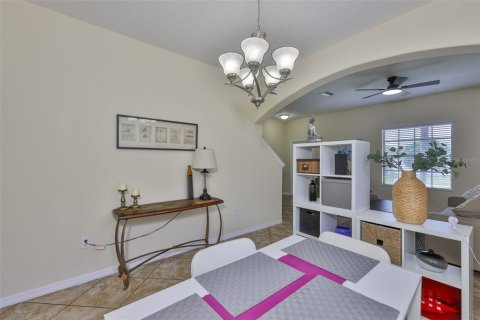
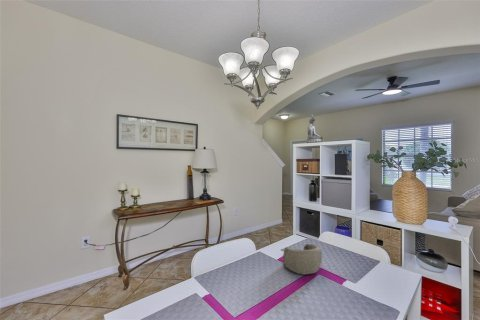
+ decorative bowl [282,243,323,276]
